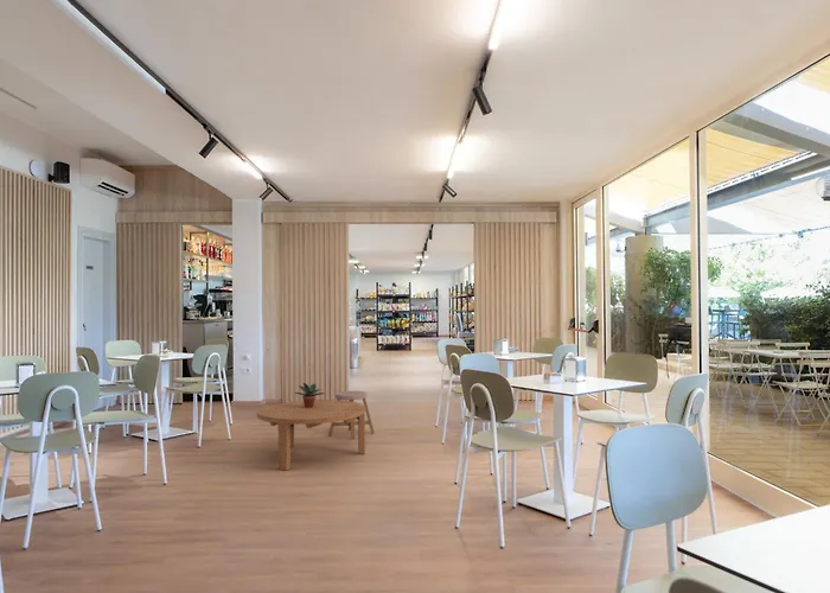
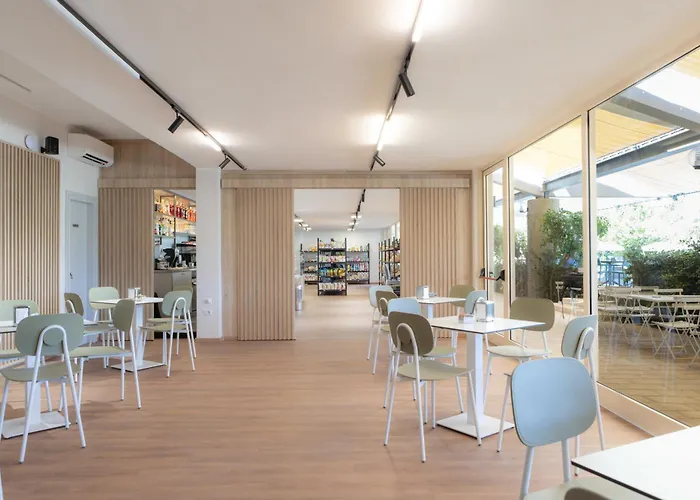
- potted plant [293,382,325,408]
- stool [327,390,375,440]
- coffee table [256,398,366,472]
